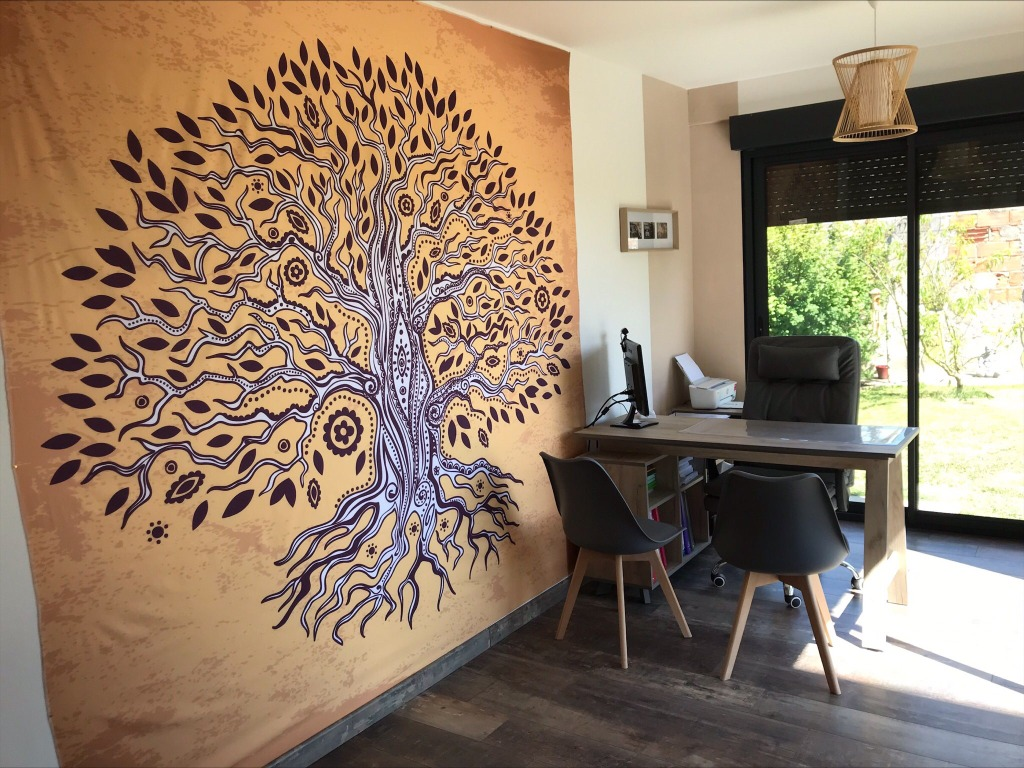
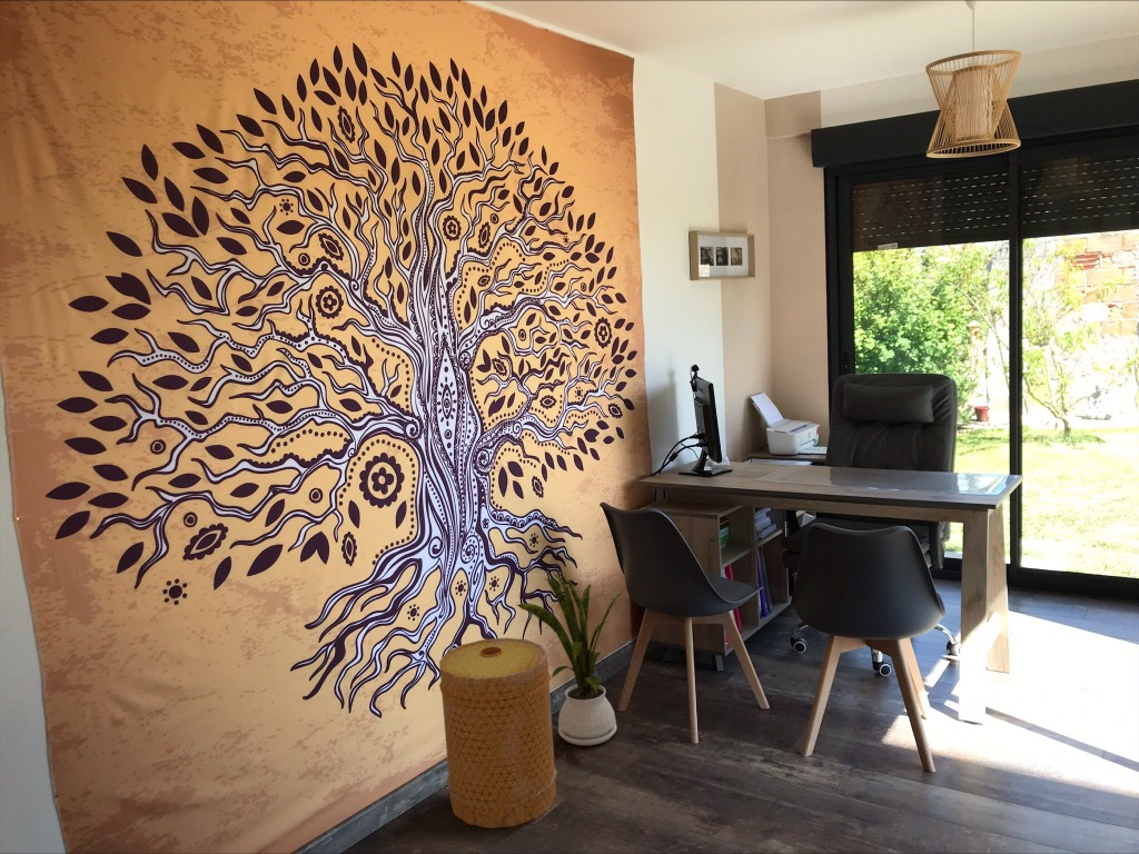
+ house plant [515,573,624,746]
+ basket [438,637,558,830]
